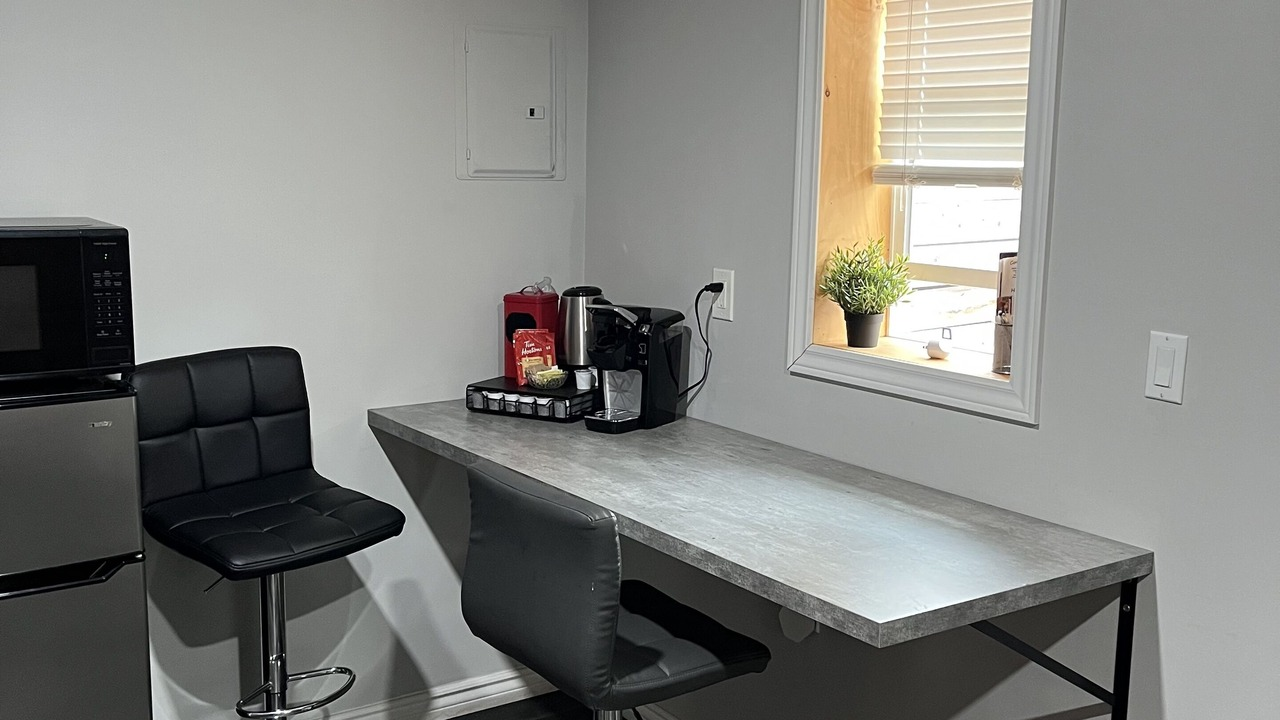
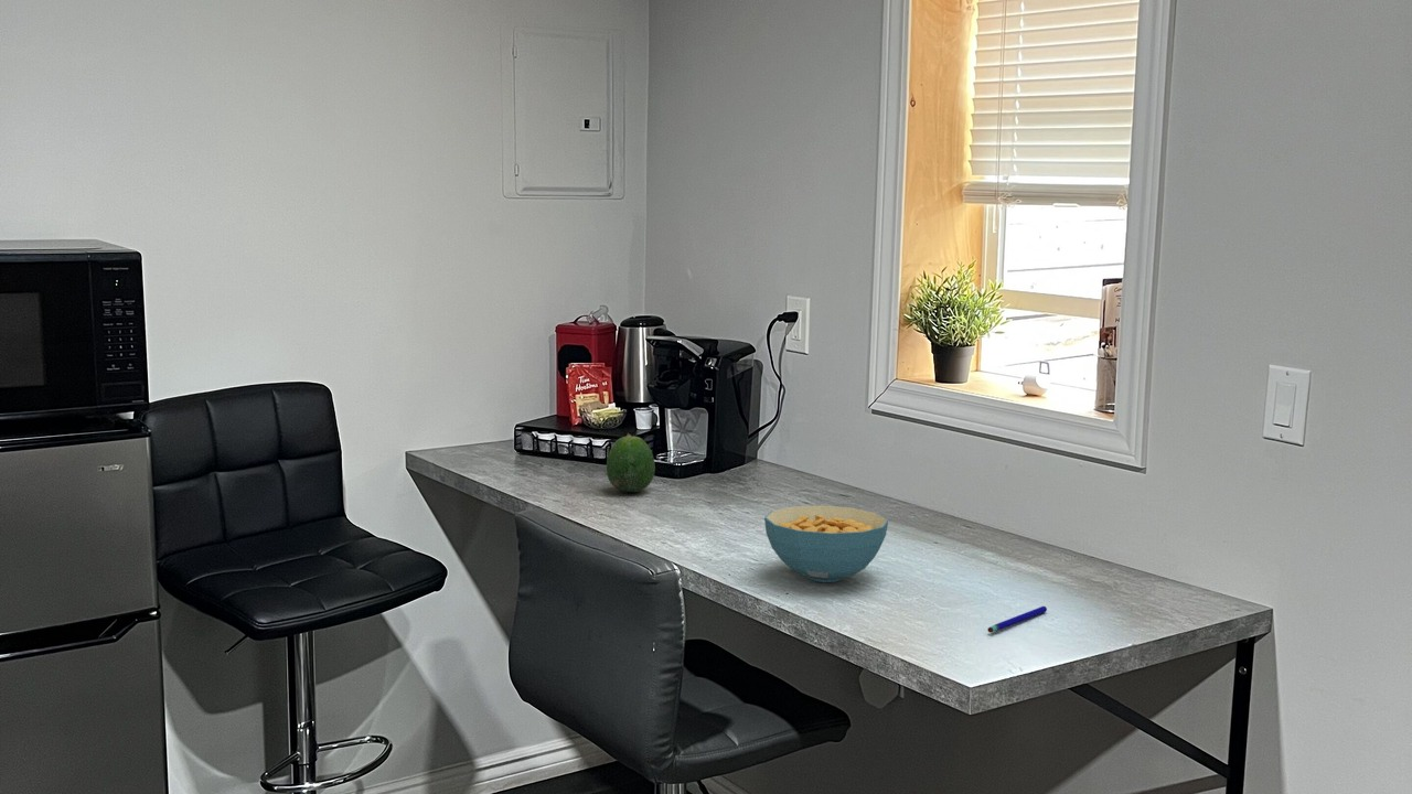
+ pen [986,605,1048,633]
+ fruit [606,432,656,493]
+ cereal bowl [763,504,889,583]
